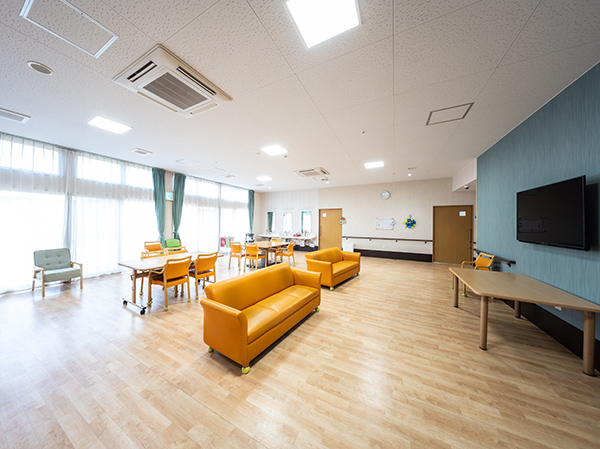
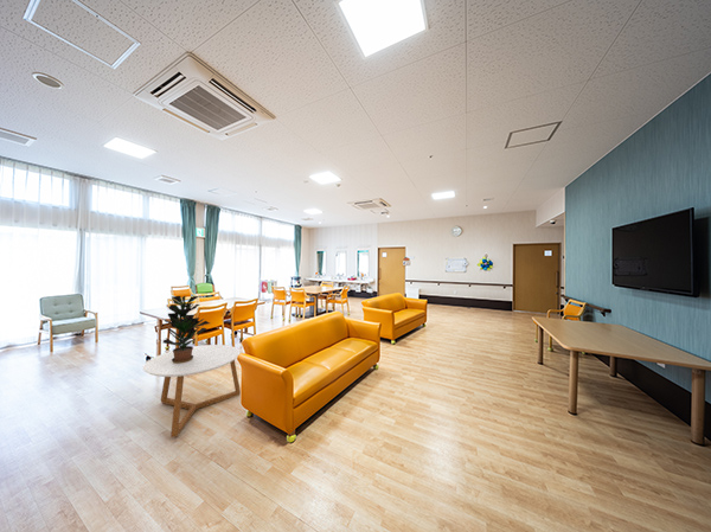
+ coffee table [142,344,242,438]
+ potted plant [162,295,211,364]
